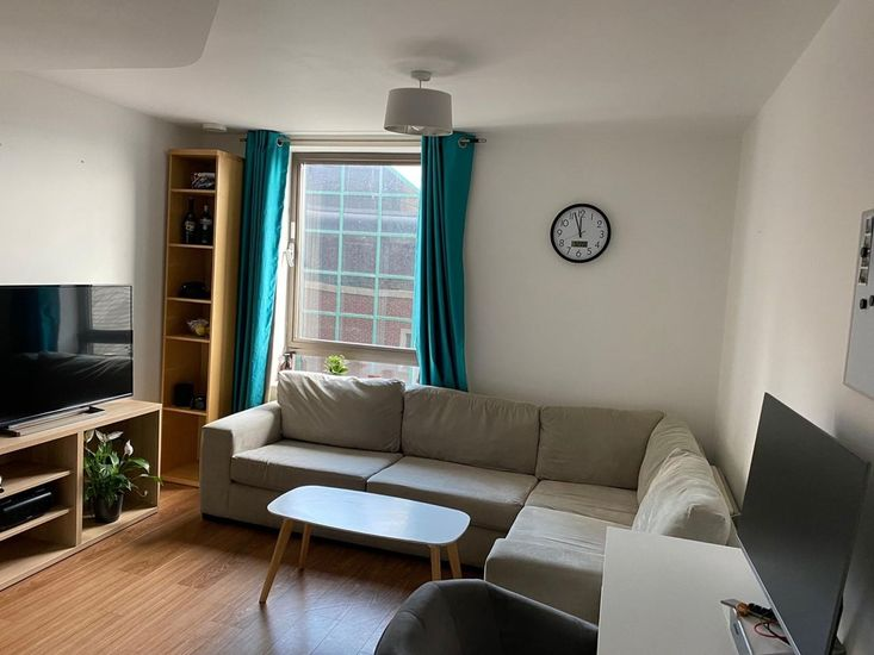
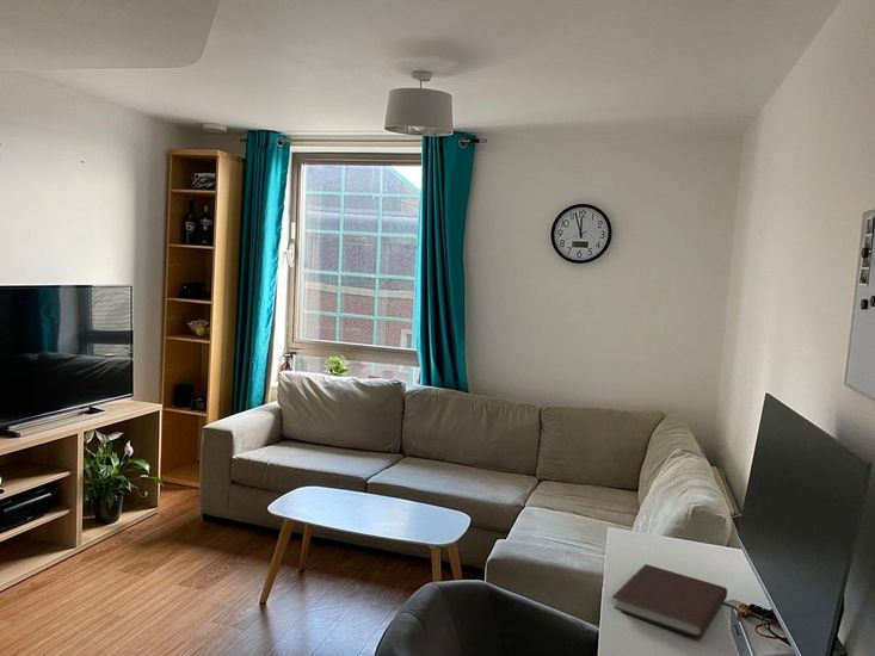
+ notebook [611,563,728,640]
